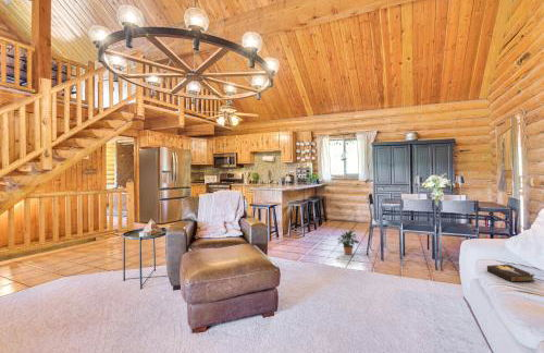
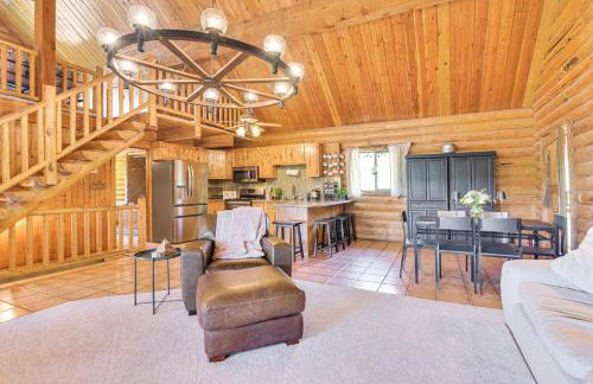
- hardback book [486,263,536,283]
- potted plant [335,230,360,256]
